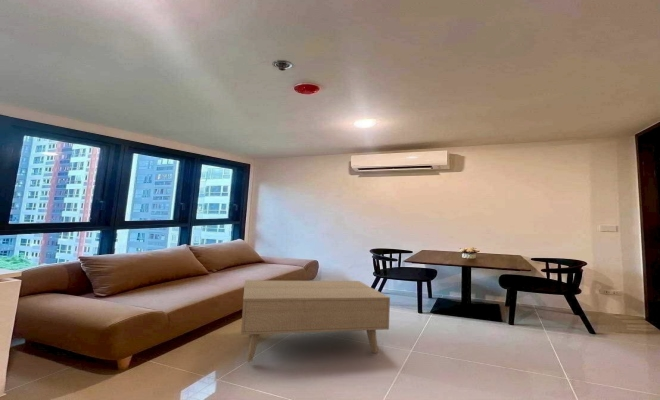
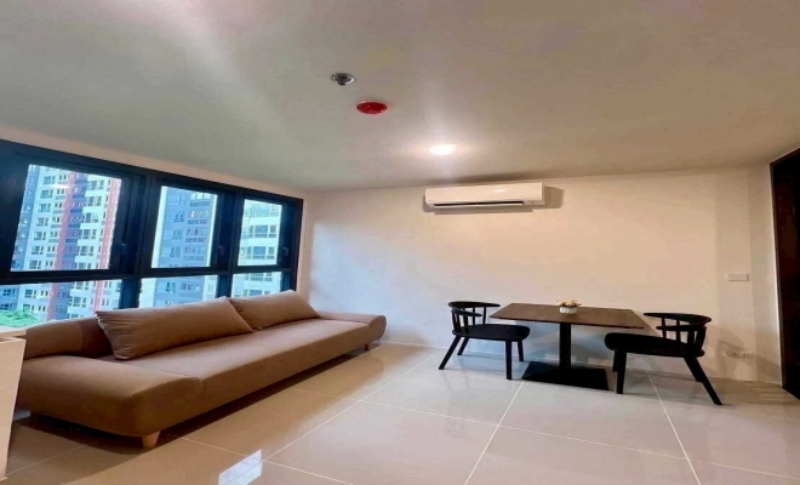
- coffee table [240,279,391,363]
